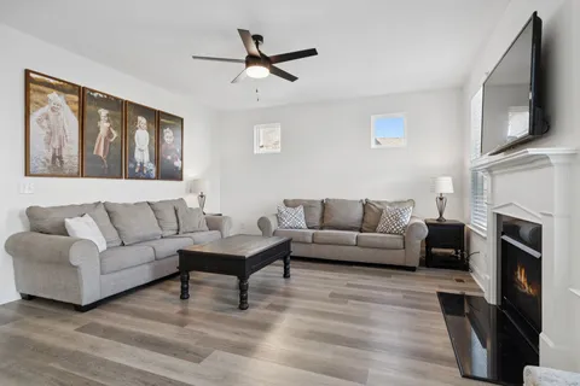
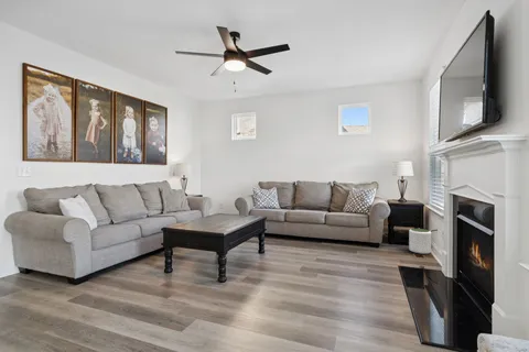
+ plant pot [408,228,432,255]
